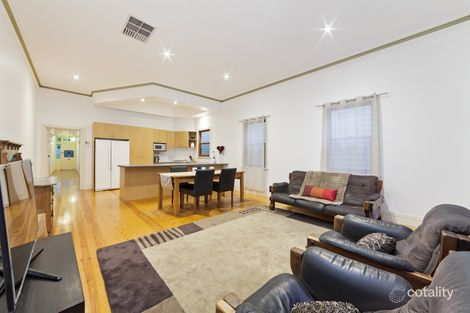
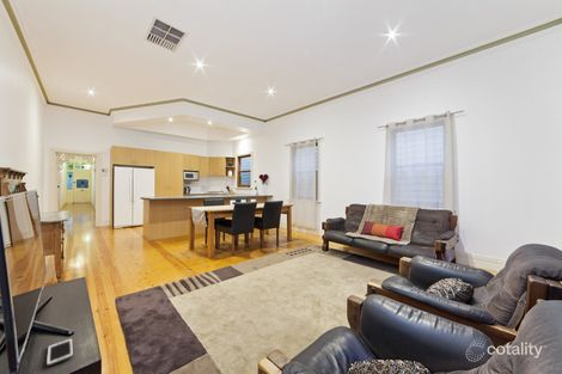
+ cell phone [45,337,74,367]
